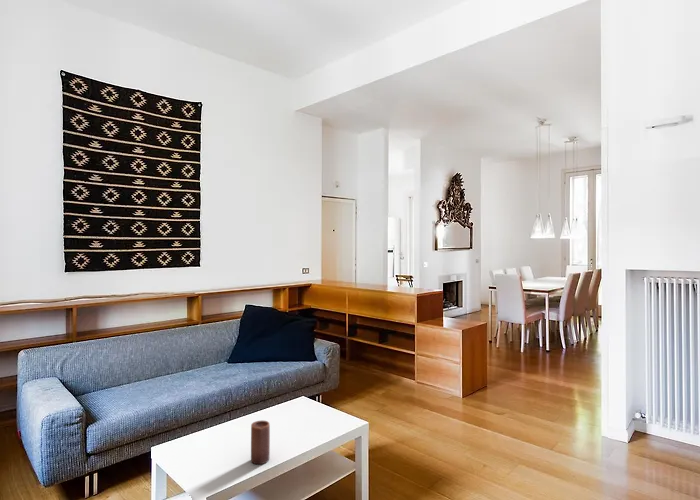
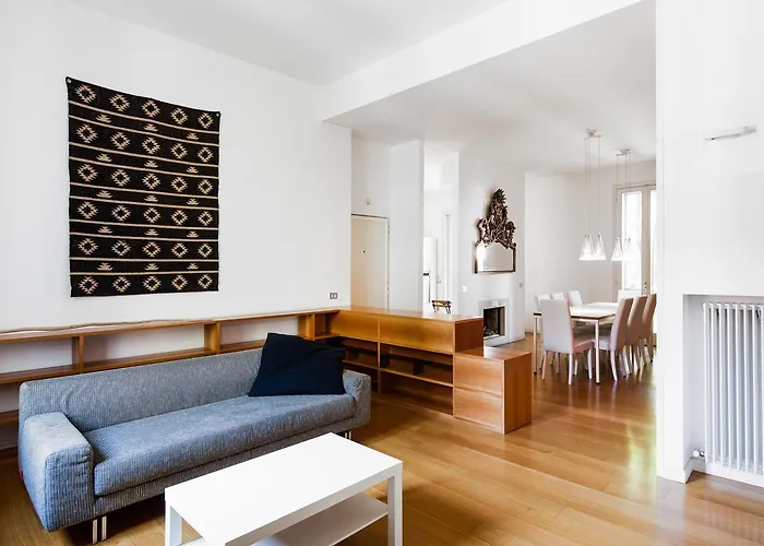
- candle [250,420,271,465]
